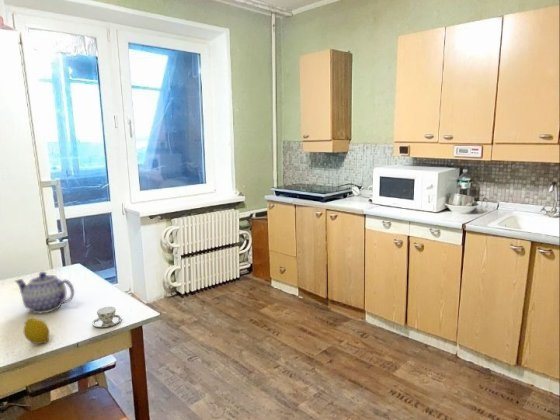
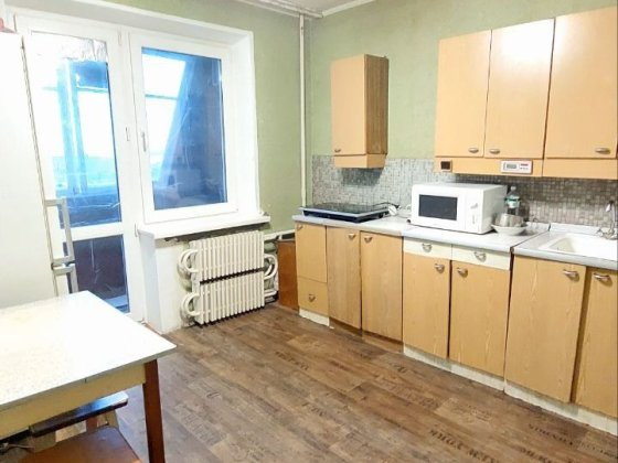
- fruit [23,316,51,345]
- teapot [13,271,75,314]
- teacup [91,306,123,328]
